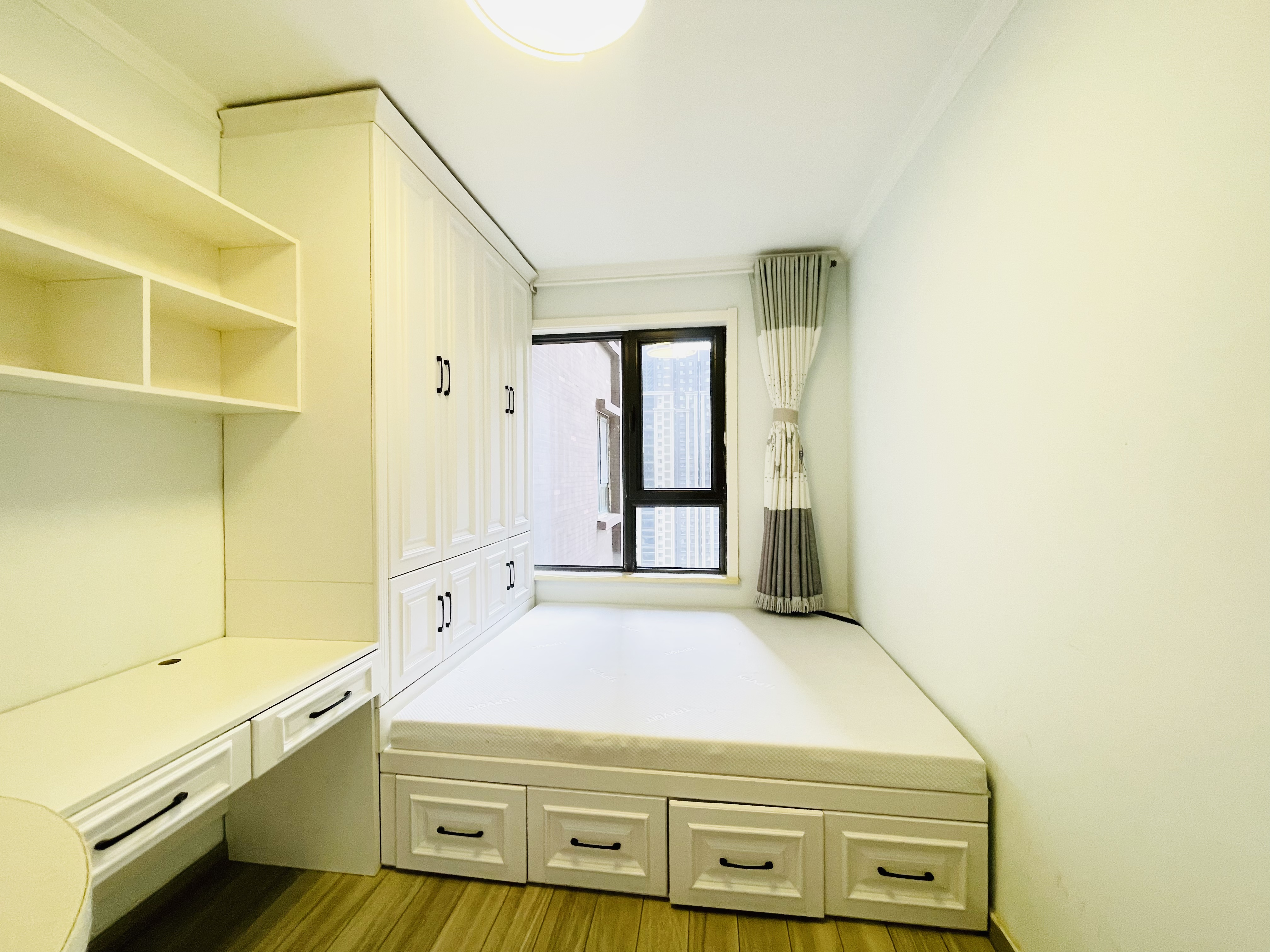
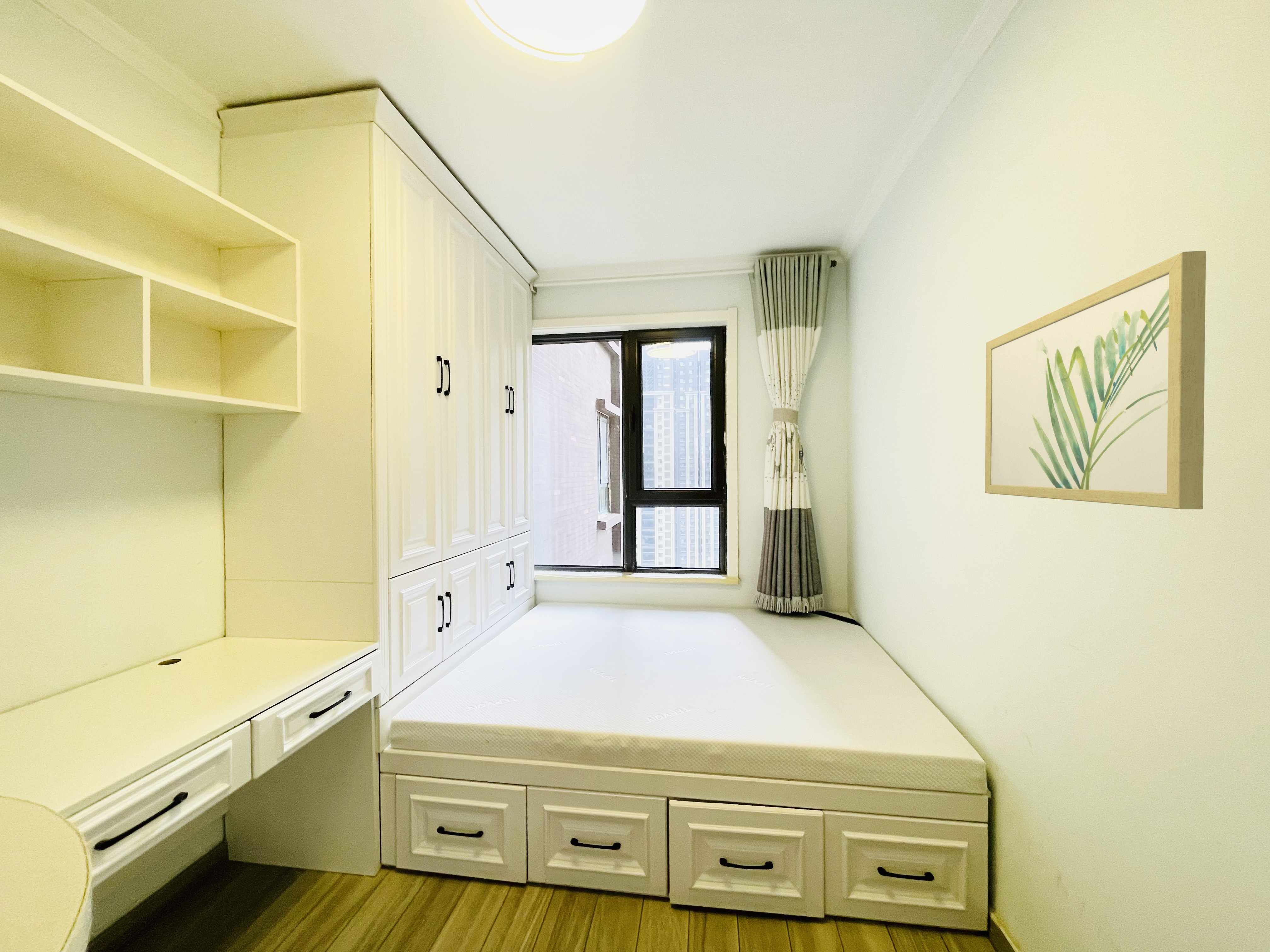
+ wall art [985,250,1206,510]
